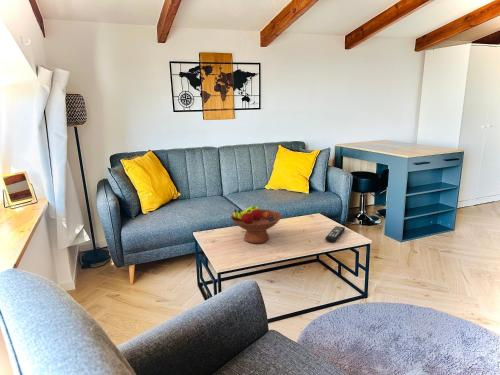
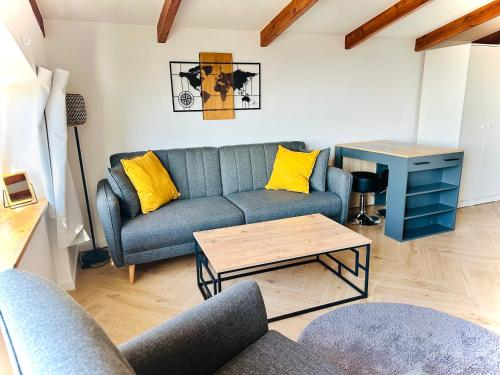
- remote control [324,225,346,243]
- fruit bowl [230,205,283,244]
